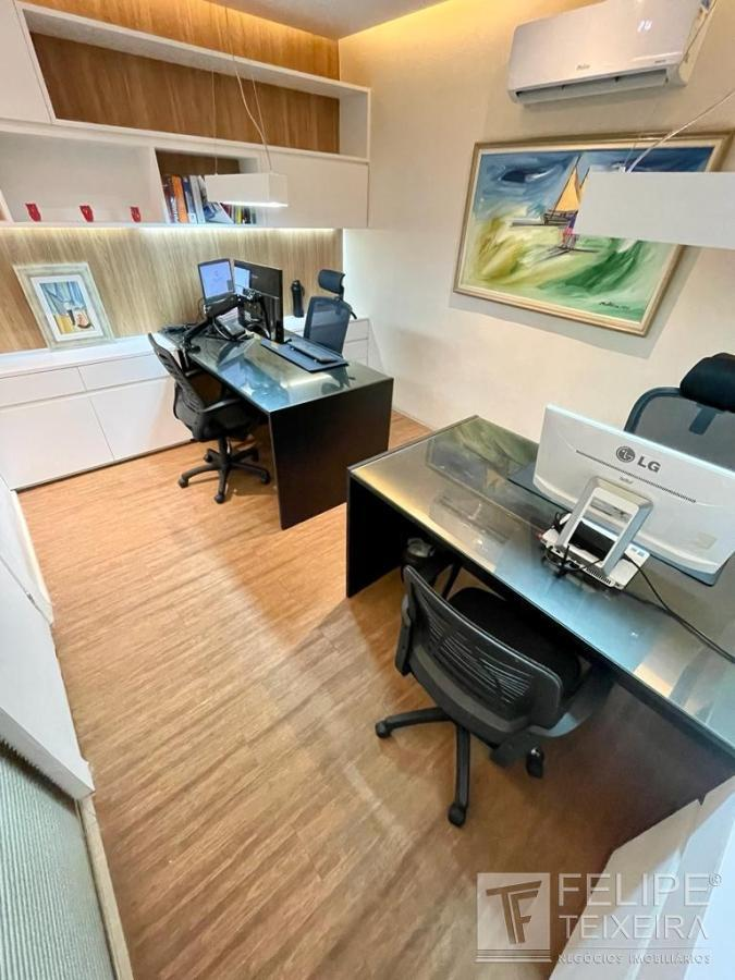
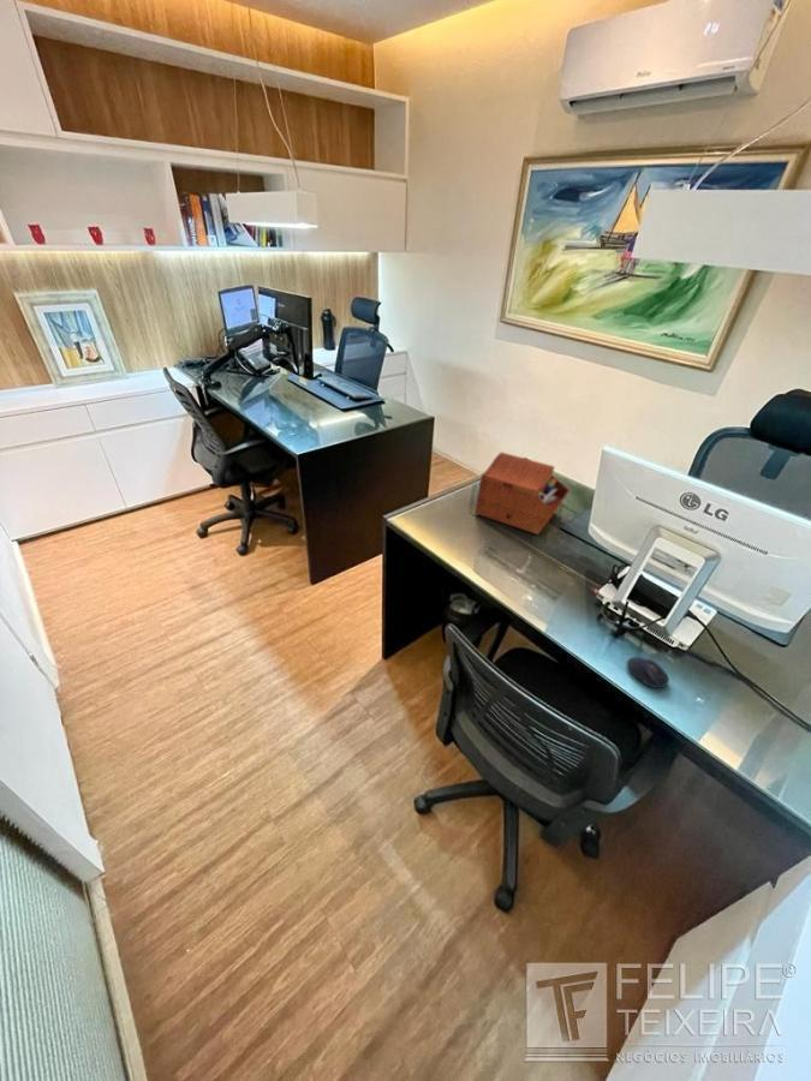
+ computer mouse [626,656,670,689]
+ sewing box [475,452,571,536]
